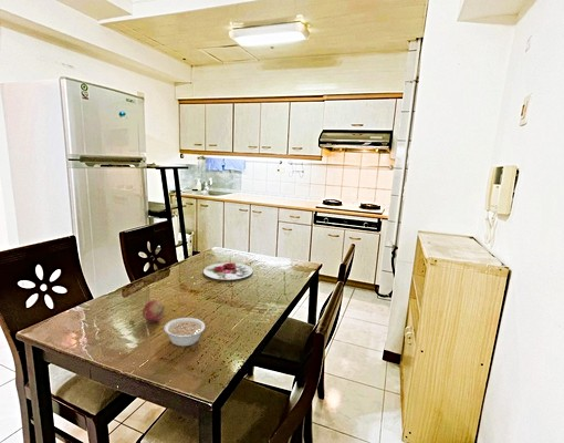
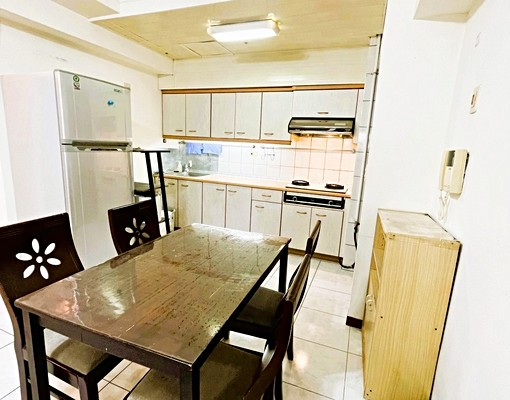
- plate [202,261,253,281]
- legume [163,317,206,348]
- fruit [142,299,165,323]
